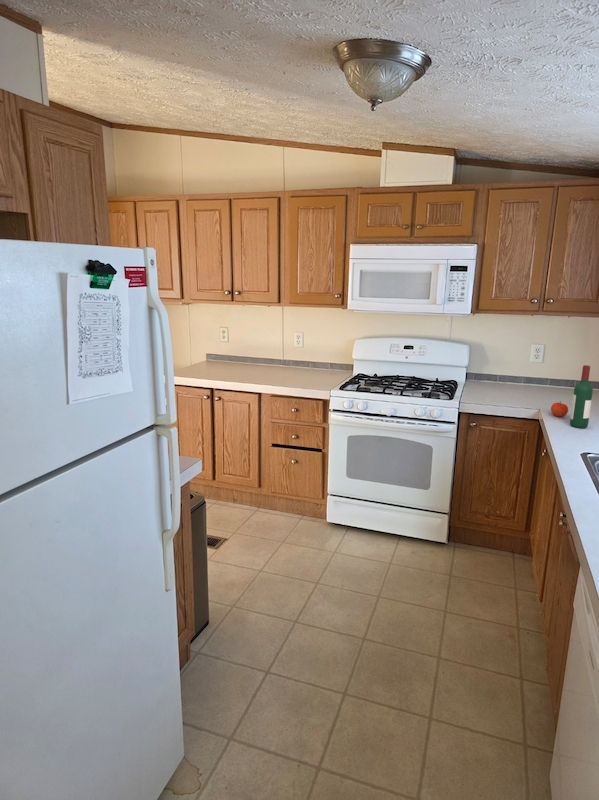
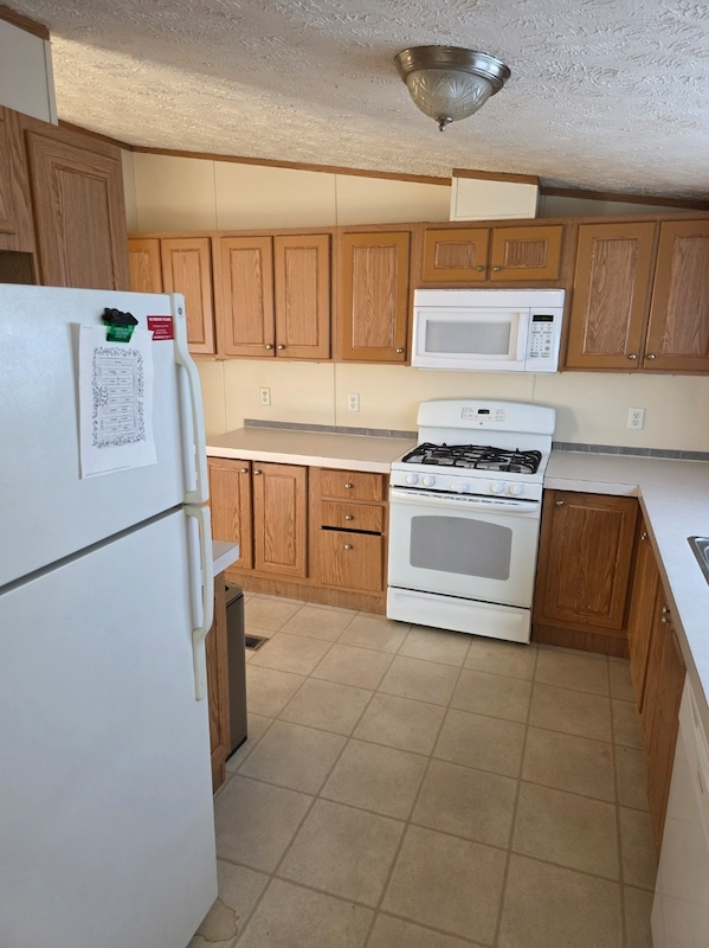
- apple [550,400,569,418]
- wine bottle [569,364,594,429]
